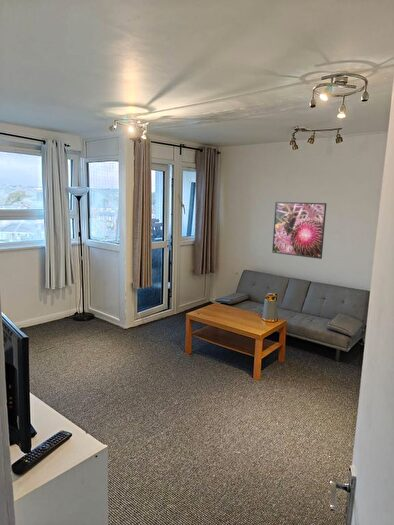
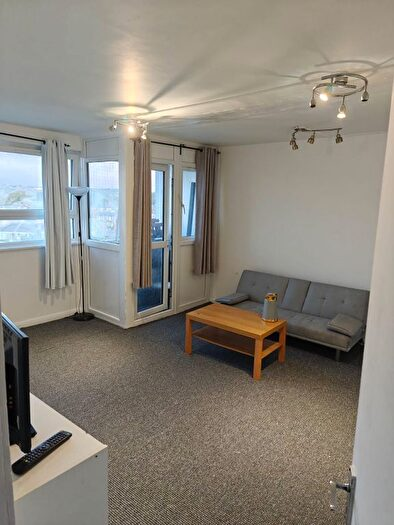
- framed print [271,201,328,260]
